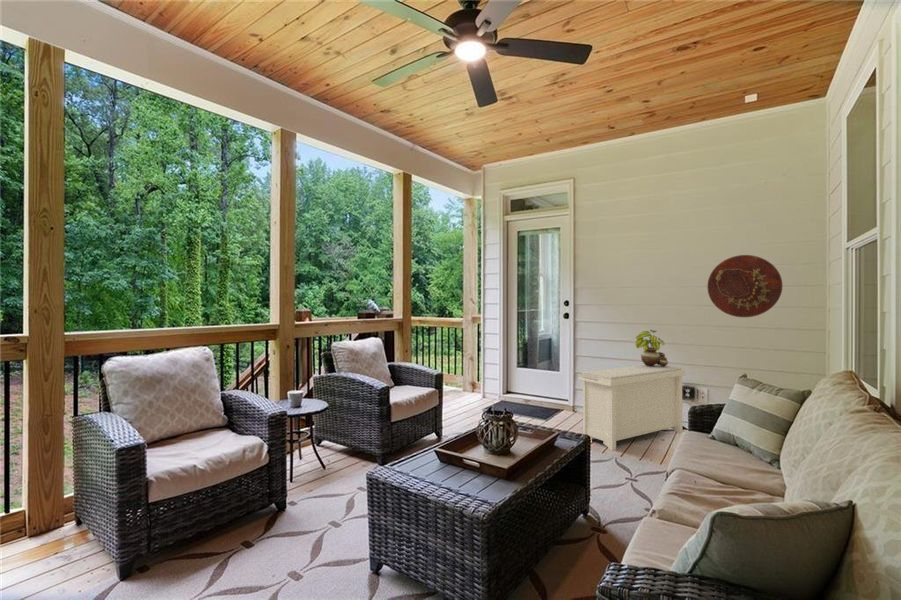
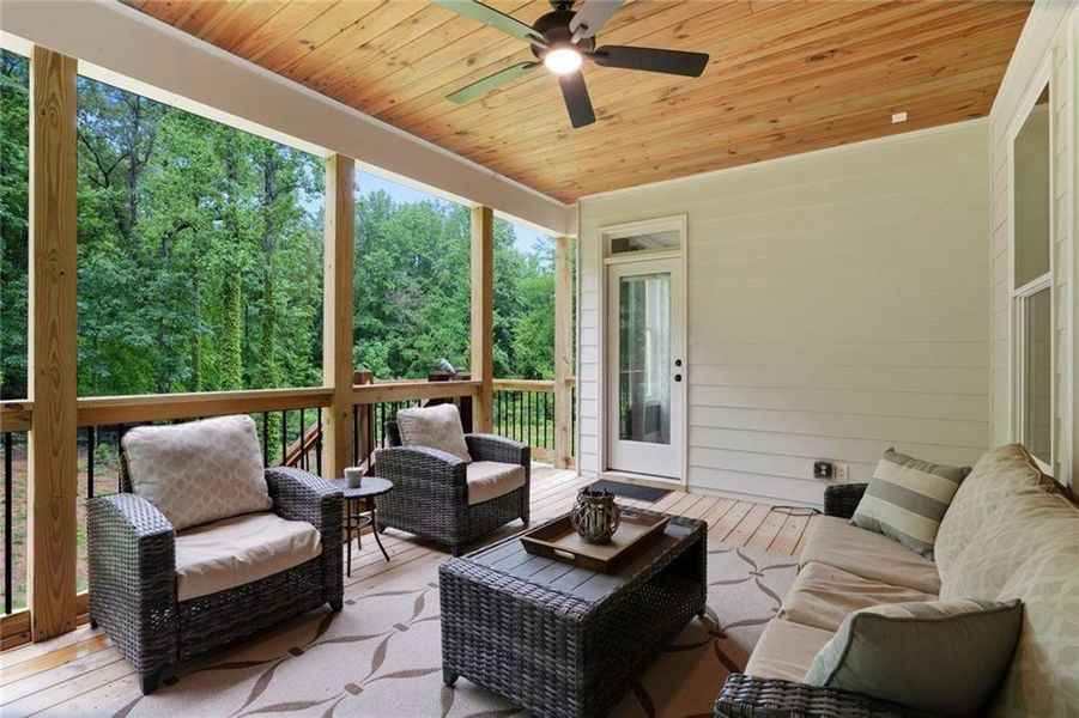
- potted plant [635,329,669,367]
- bench [577,364,686,451]
- decorative platter [706,254,783,318]
